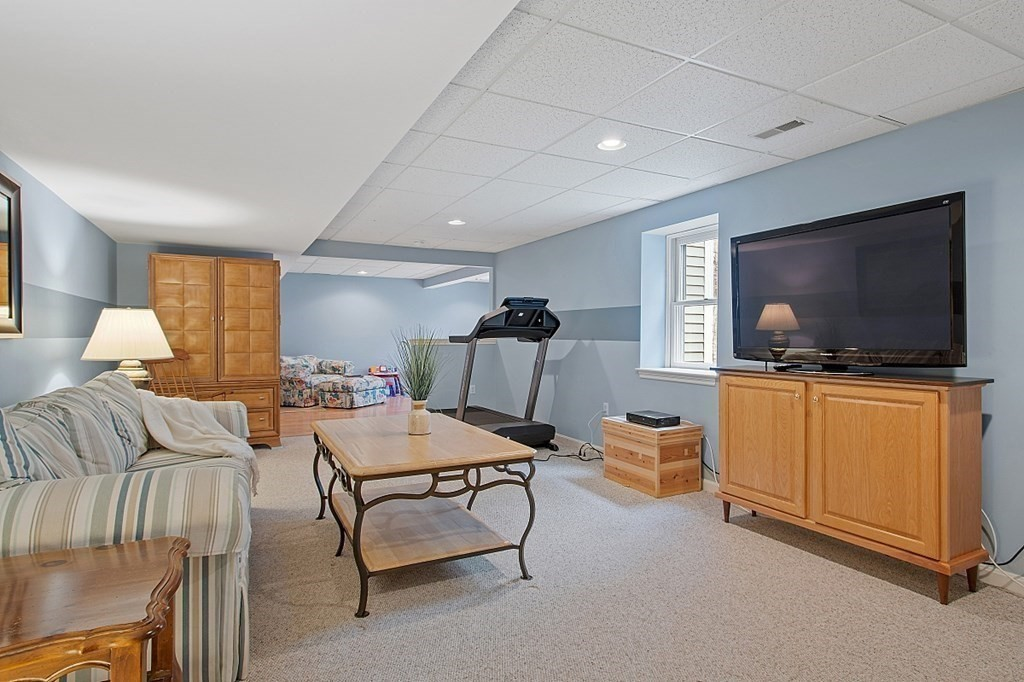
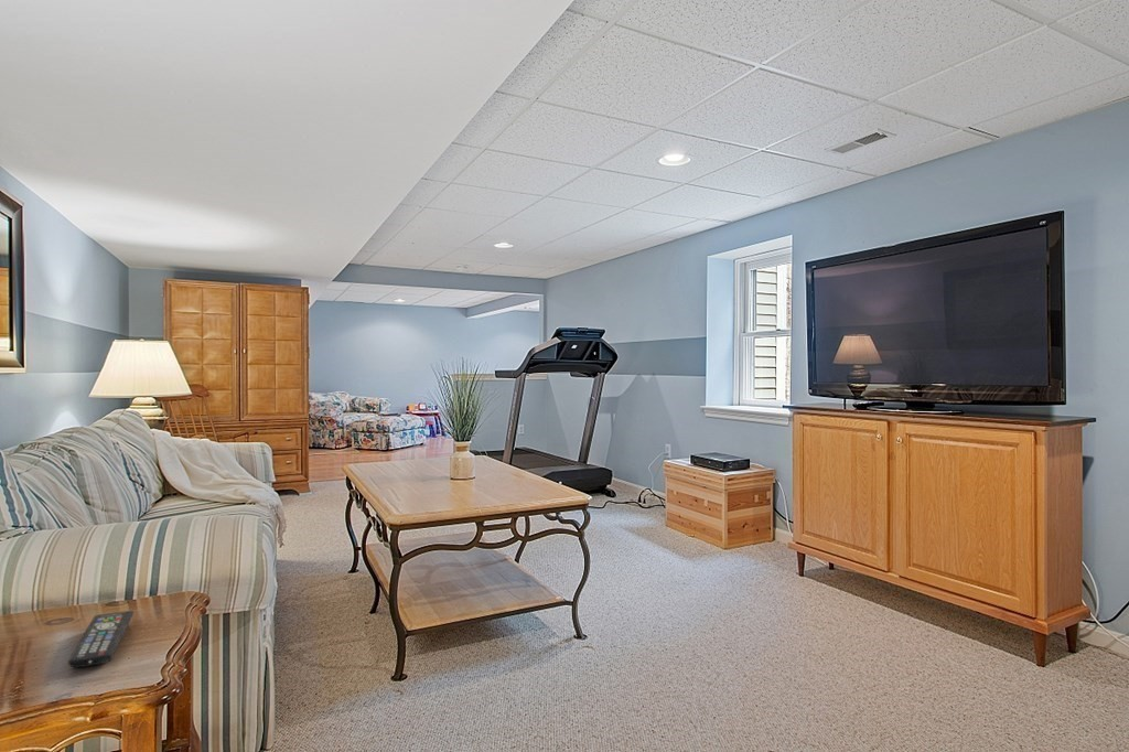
+ remote control [67,610,135,668]
